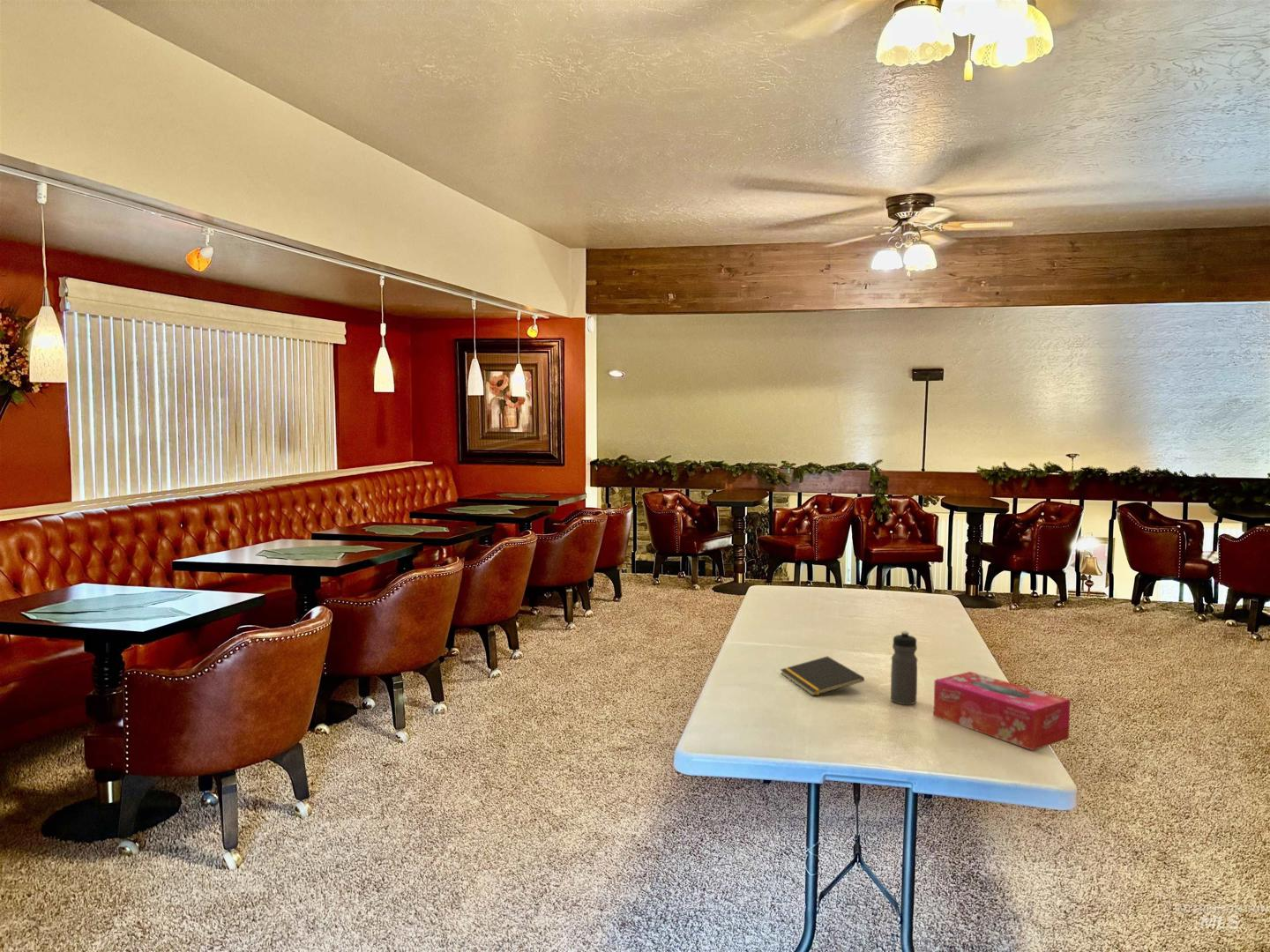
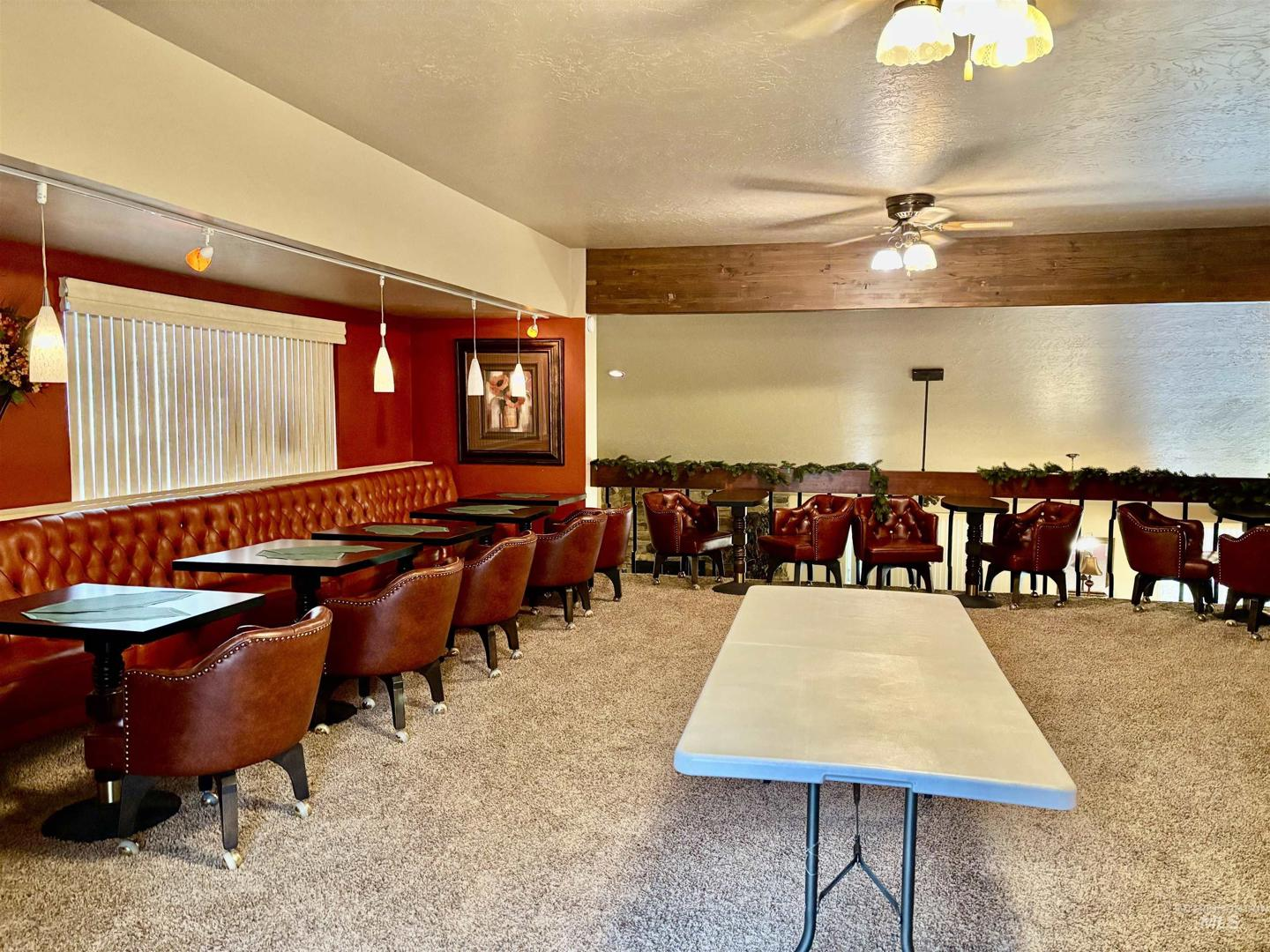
- notepad [780,656,865,696]
- tissue box [933,671,1071,751]
- water bottle [890,630,918,705]
